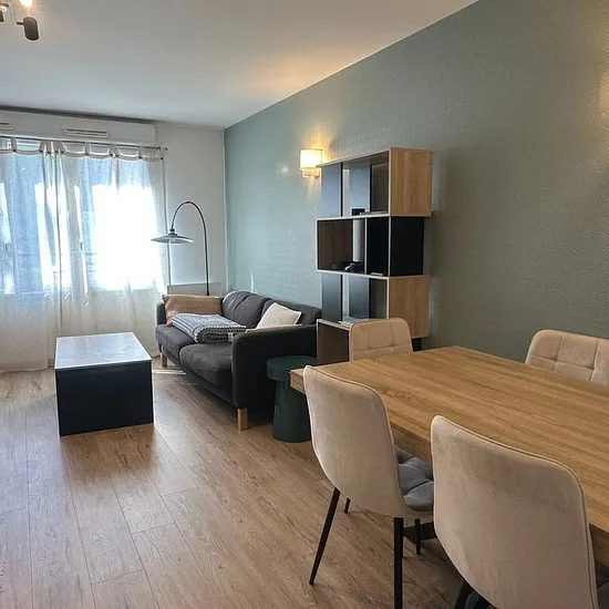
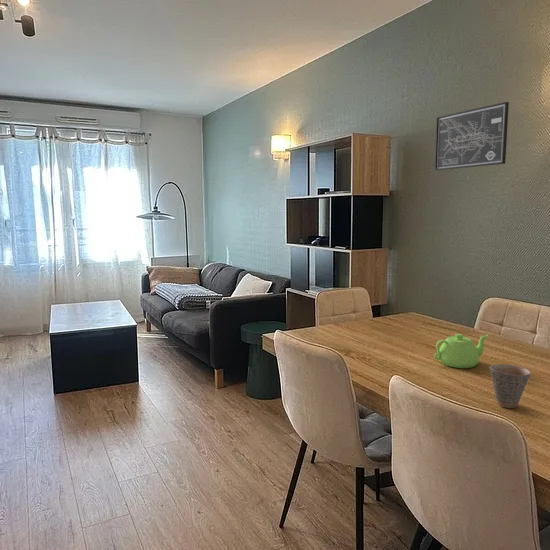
+ teapot [433,333,489,369]
+ wall art [434,101,510,171]
+ cup [489,363,532,409]
